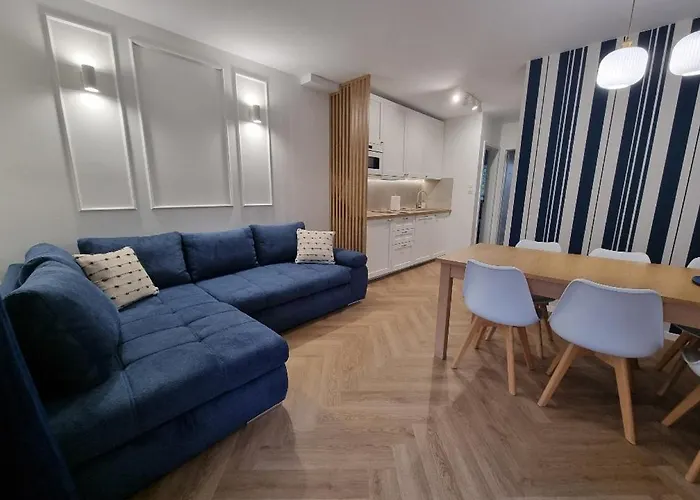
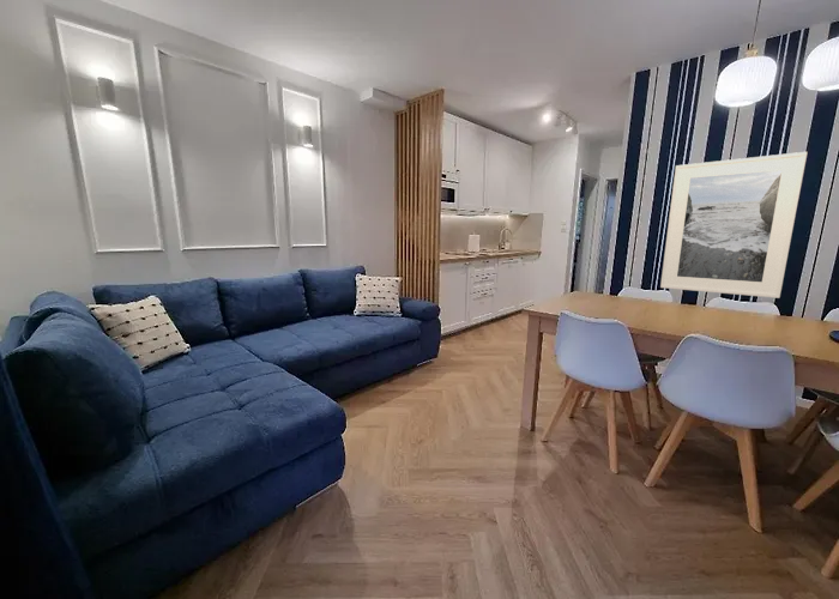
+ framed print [659,151,808,300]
